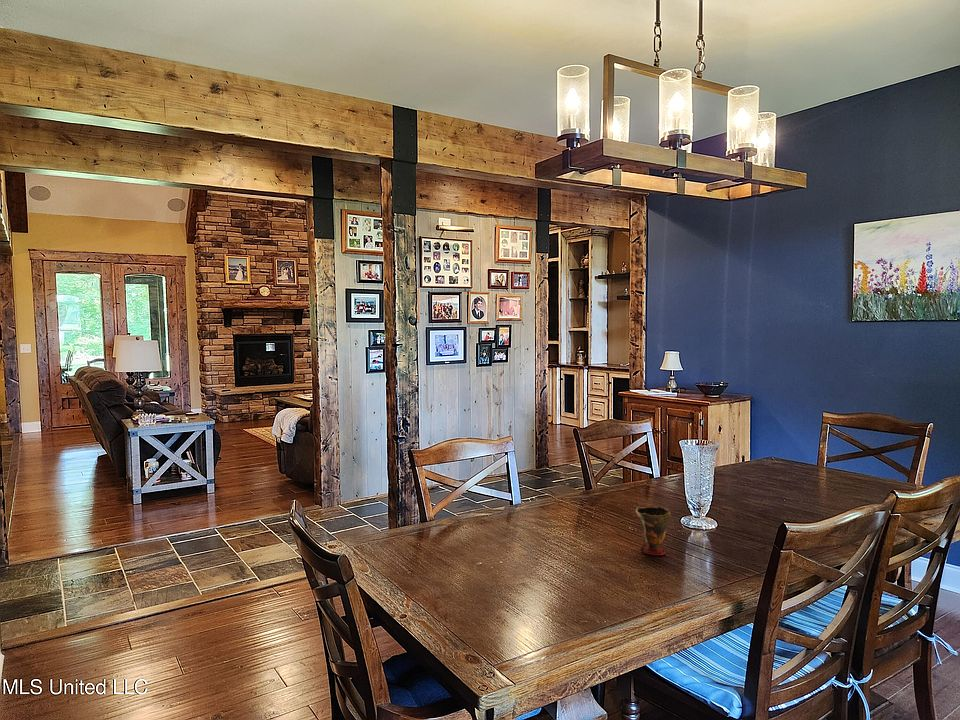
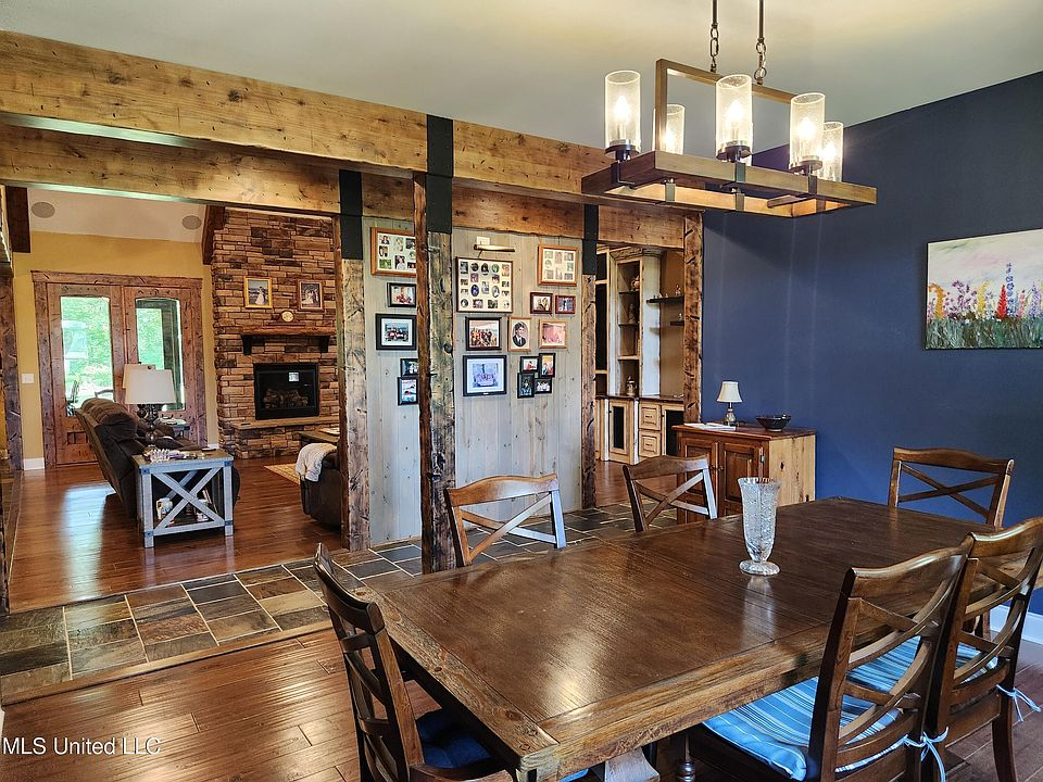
- cup [635,505,672,556]
